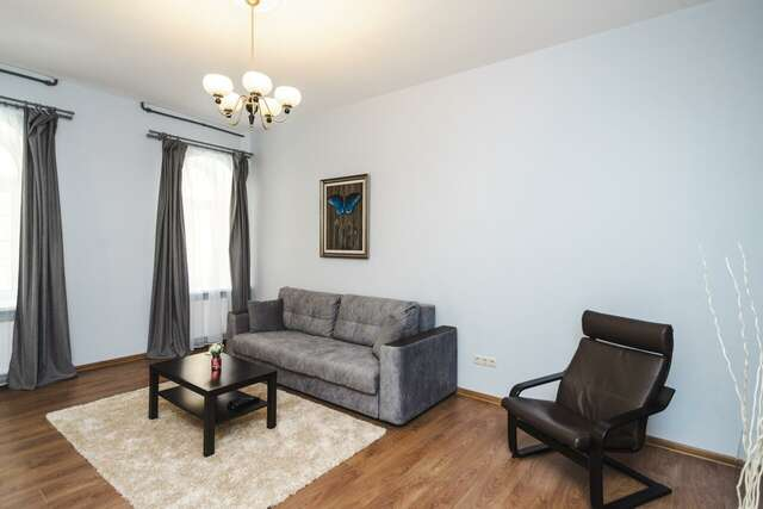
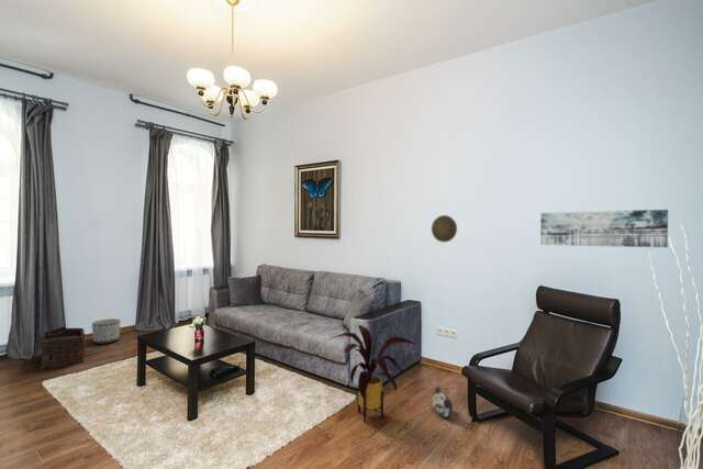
+ plush toy [432,386,454,418]
+ planter [91,317,122,345]
+ decorative plate [431,214,458,243]
+ basket [29,325,87,368]
+ house plant [327,324,417,422]
+ wall art [539,209,669,248]
